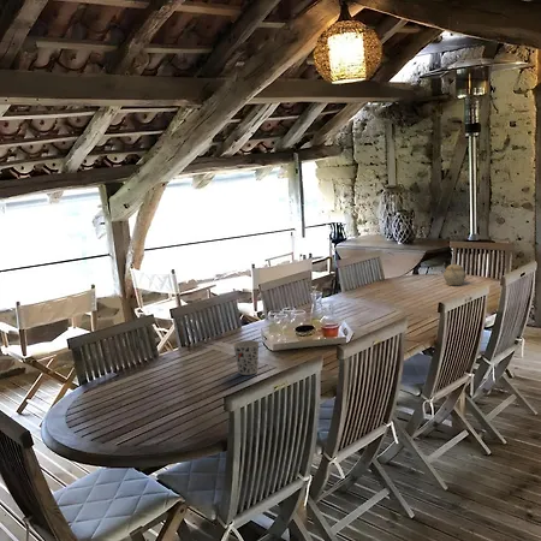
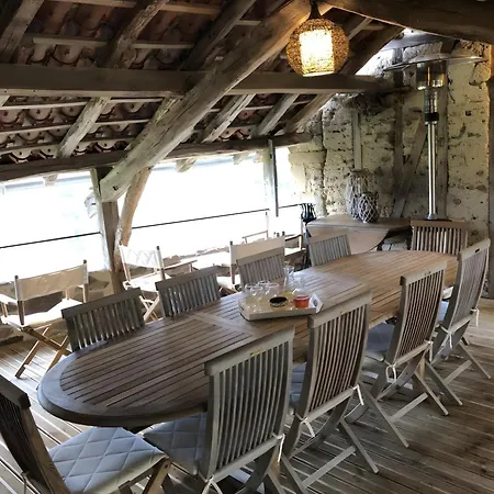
- cup [232,339,261,376]
- teapot [442,262,468,286]
